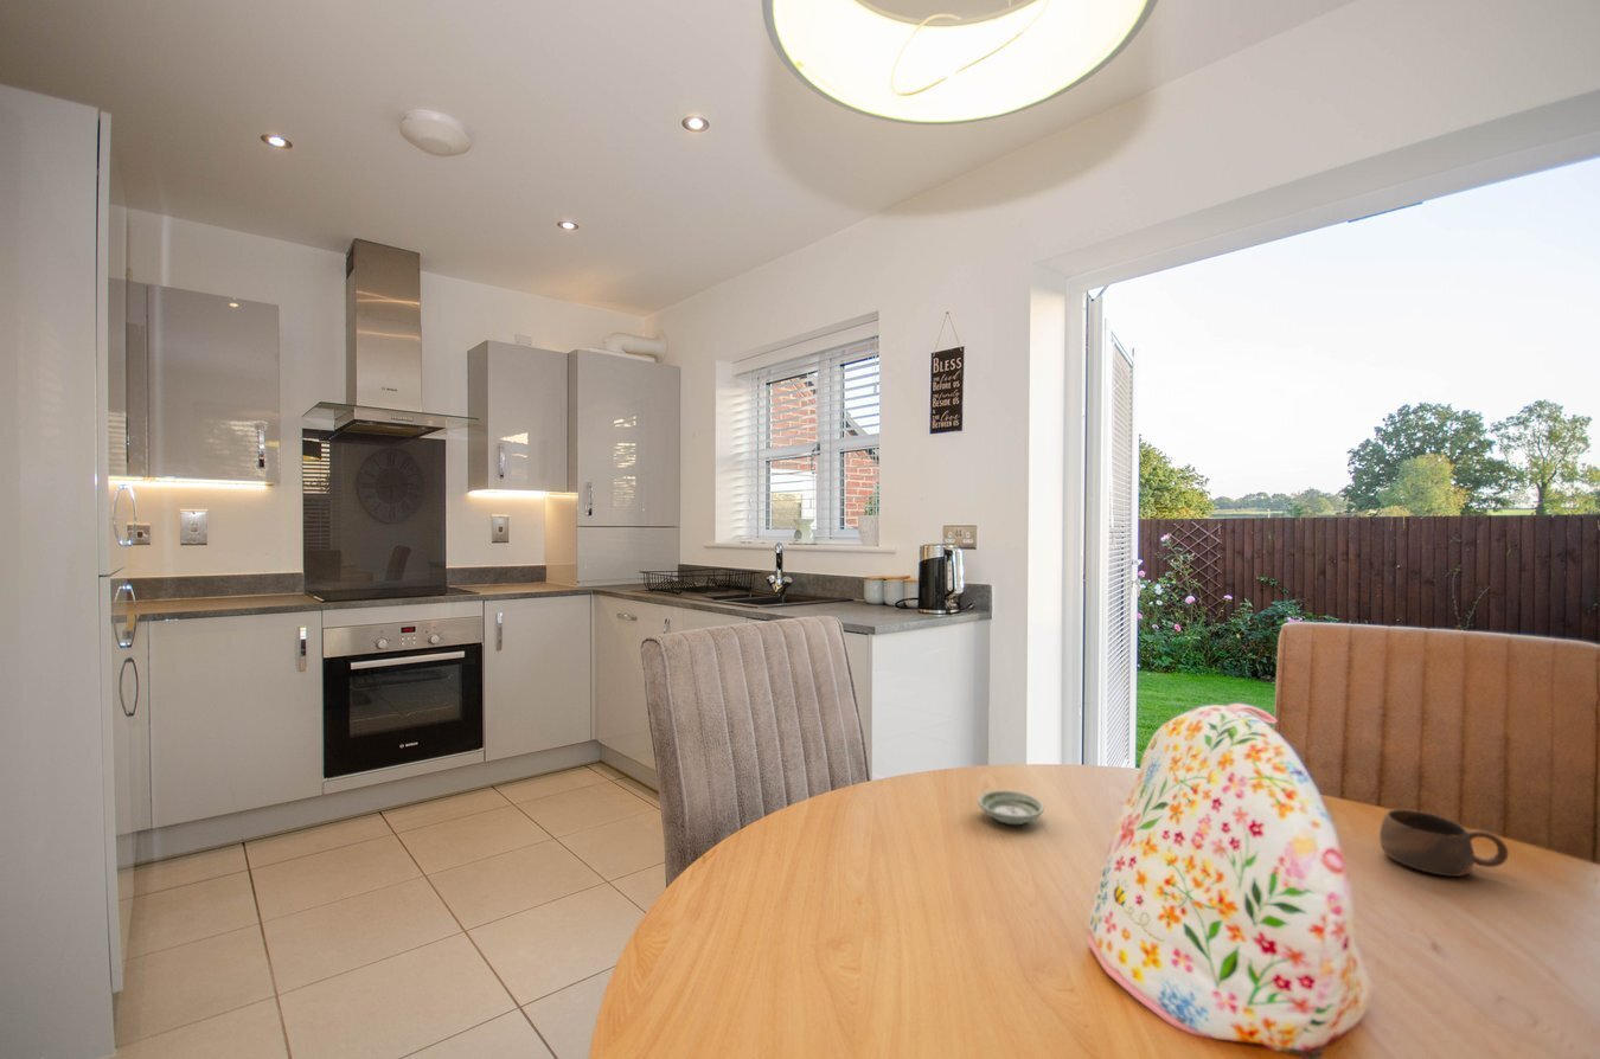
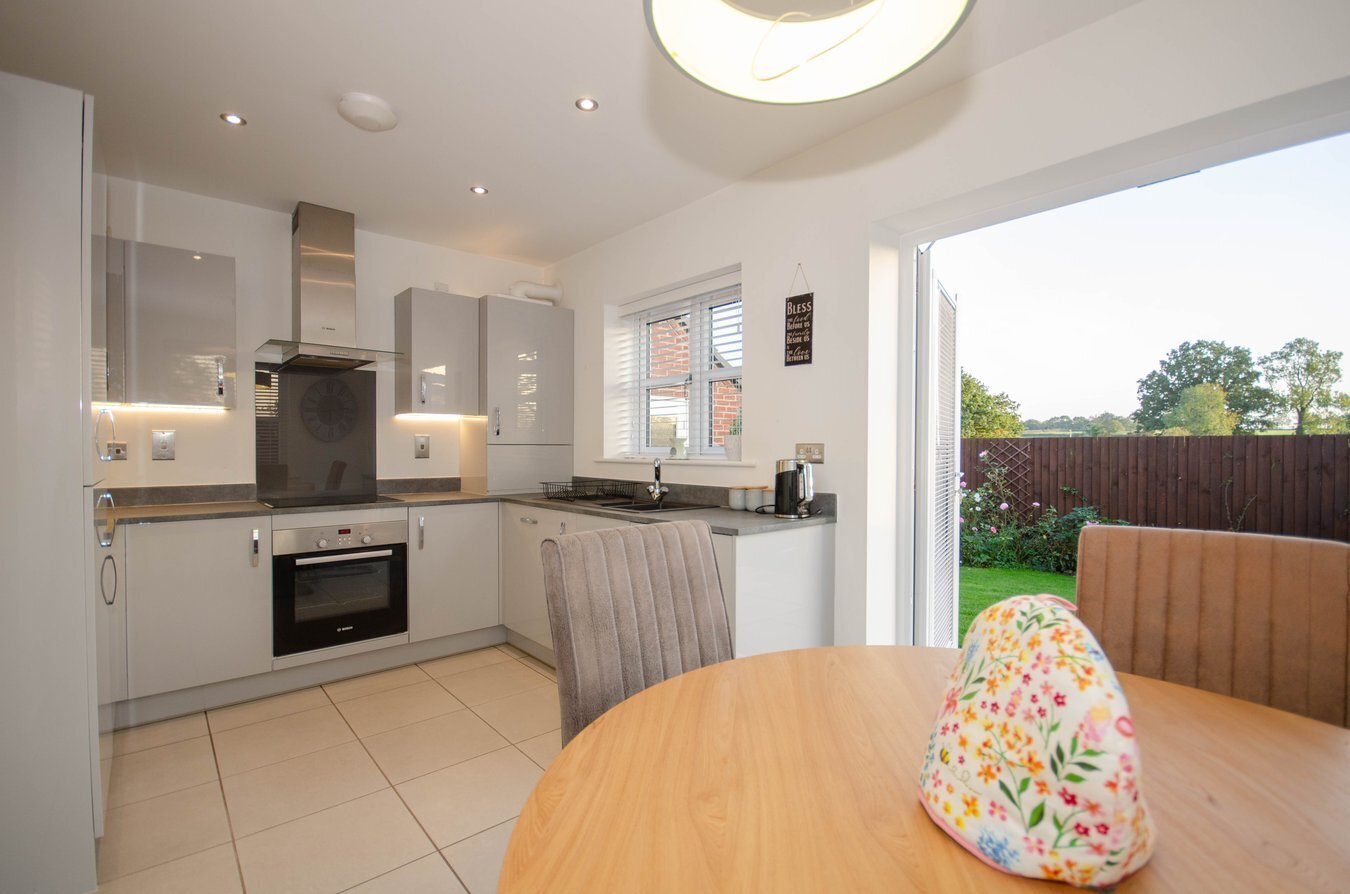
- saucer [977,789,1045,826]
- cup [1378,808,1509,878]
